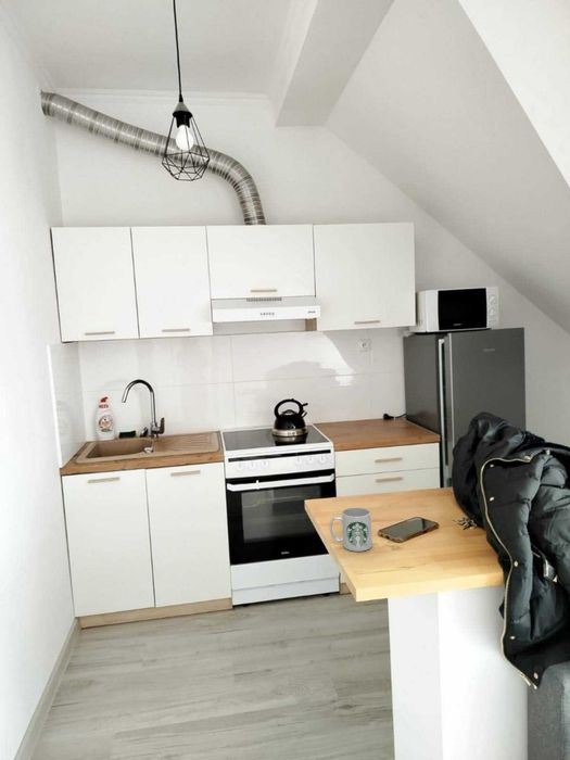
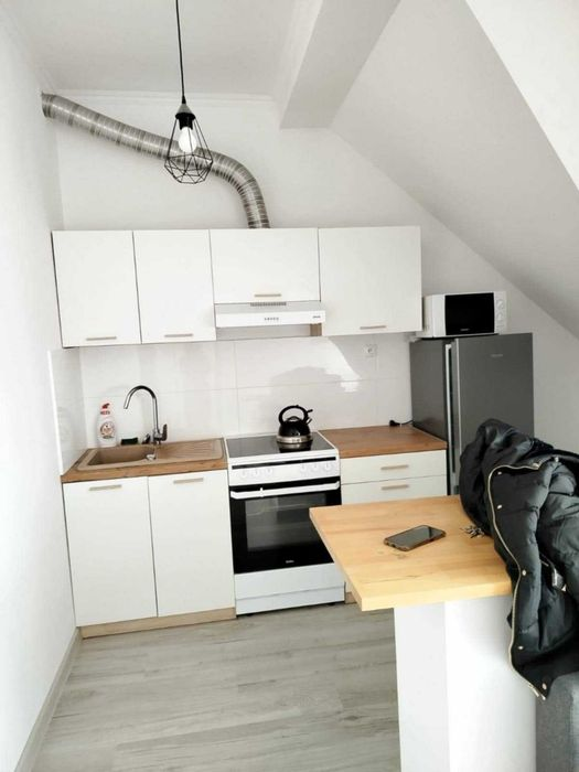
- mug [329,507,373,553]
